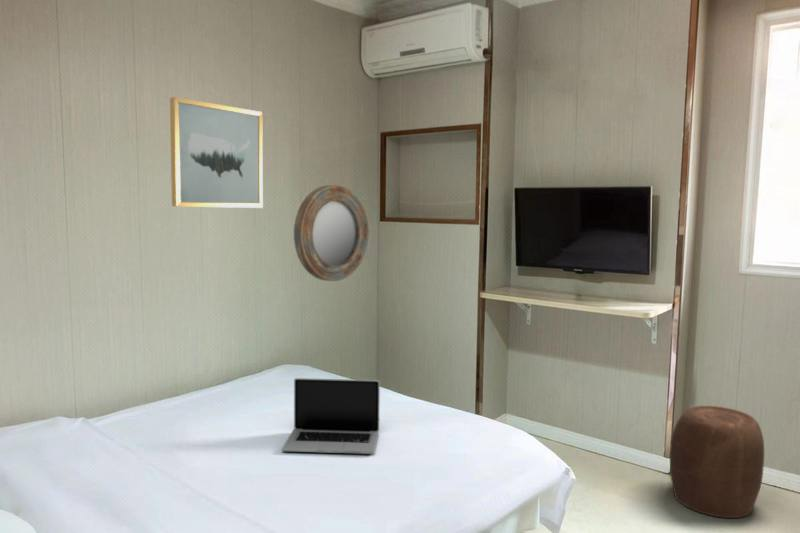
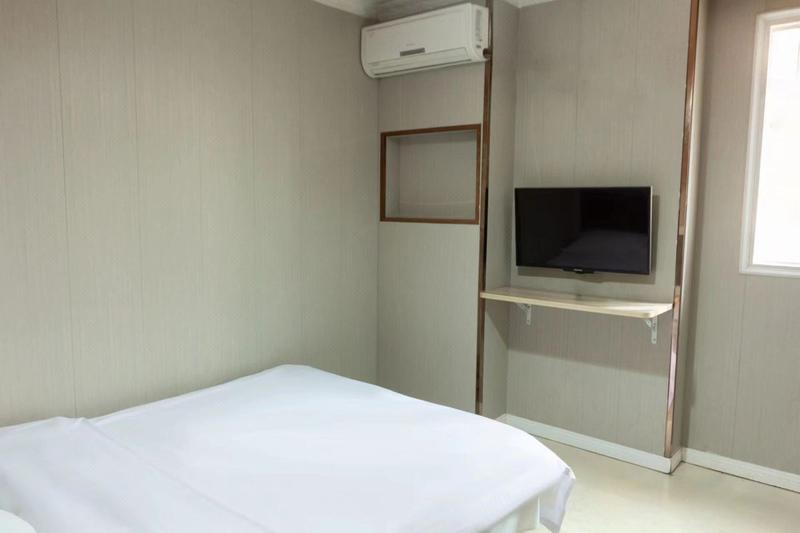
- stool [669,405,765,519]
- laptop [281,377,381,455]
- home mirror [293,184,370,282]
- wall art [169,96,264,209]
